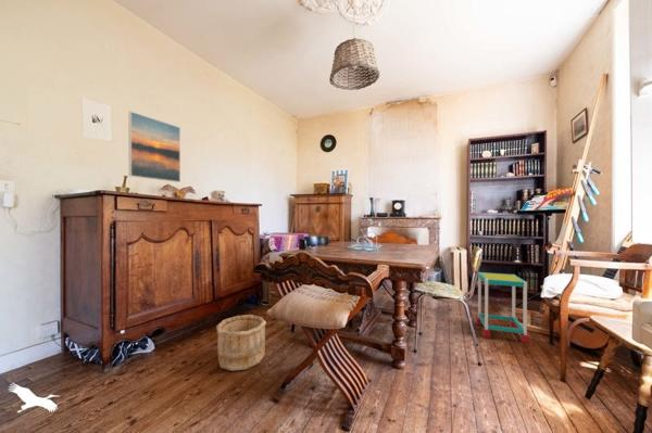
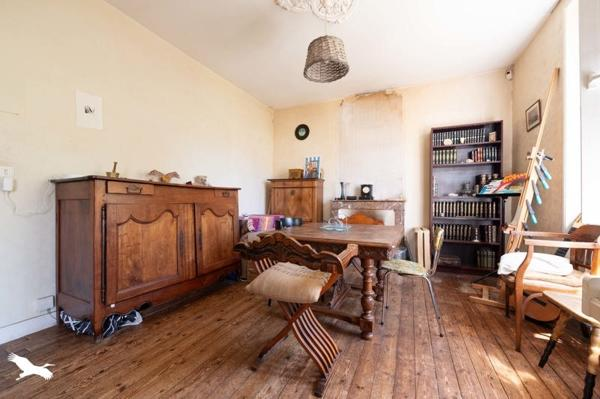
- wooden bucket [215,314,267,372]
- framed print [127,111,181,183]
- side table [475,271,530,344]
